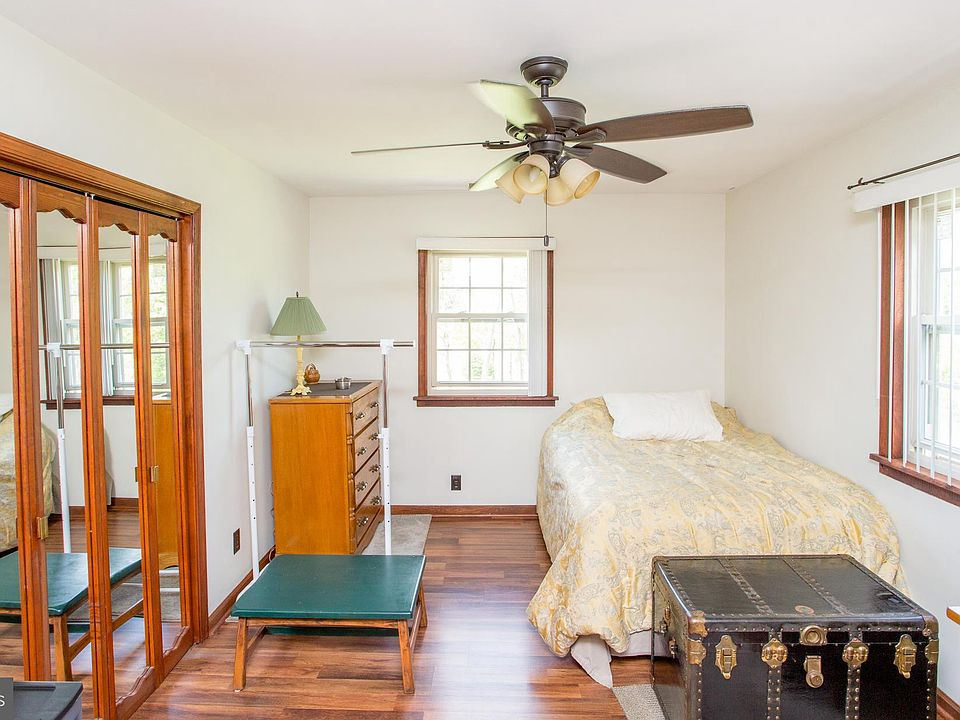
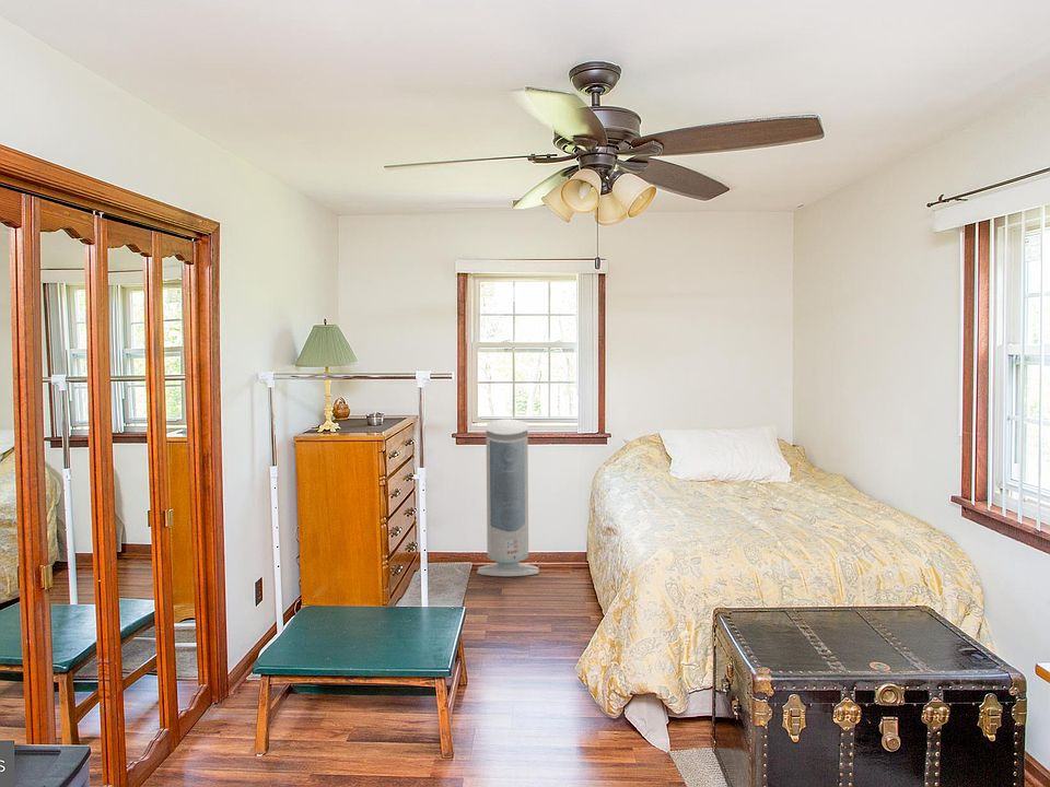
+ air purifier [476,419,540,577]
